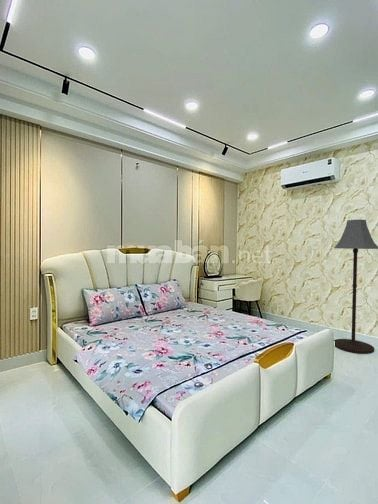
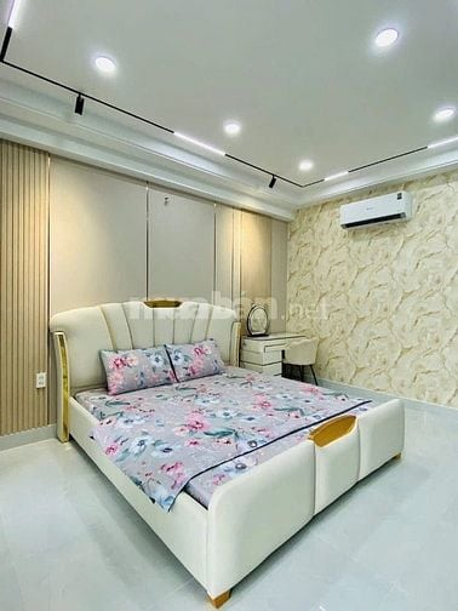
- floor lamp [333,218,378,355]
